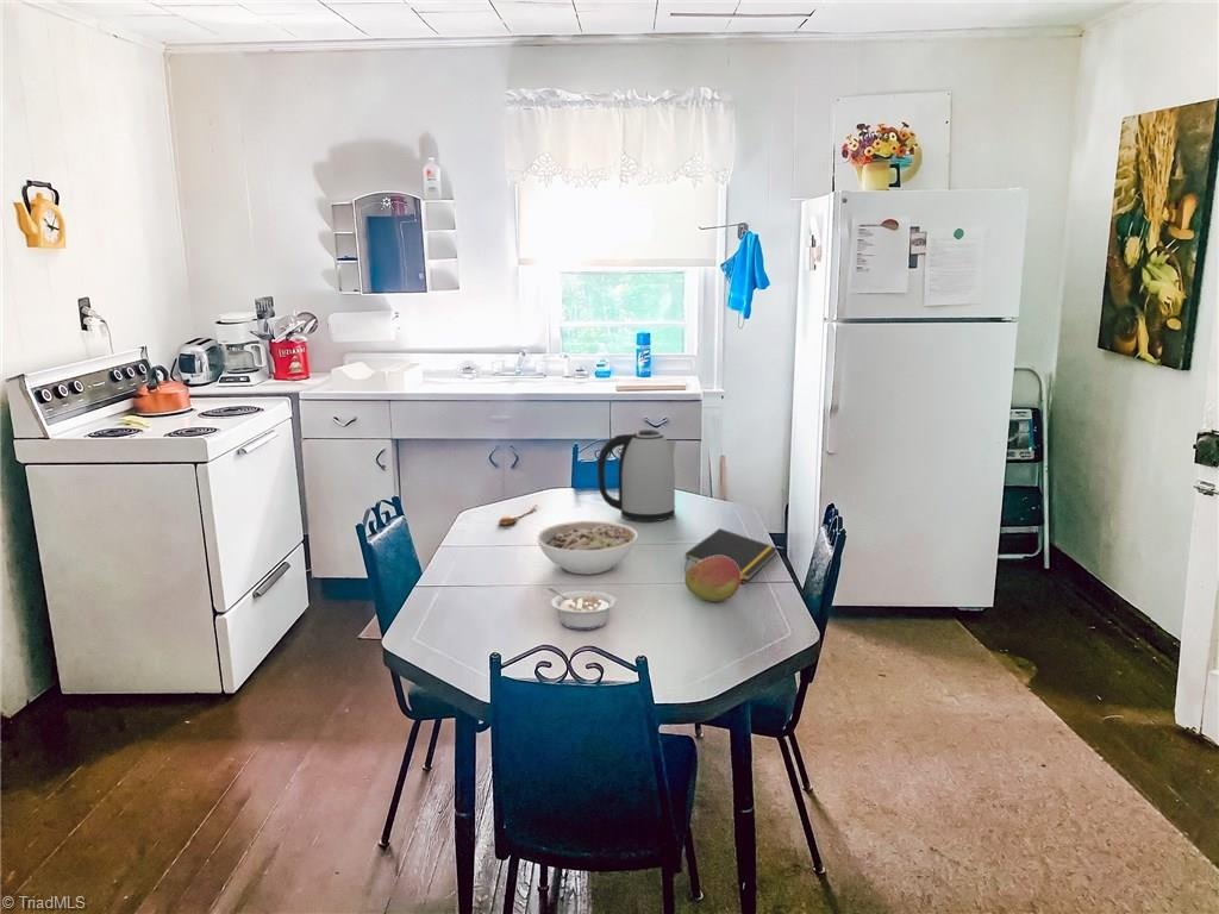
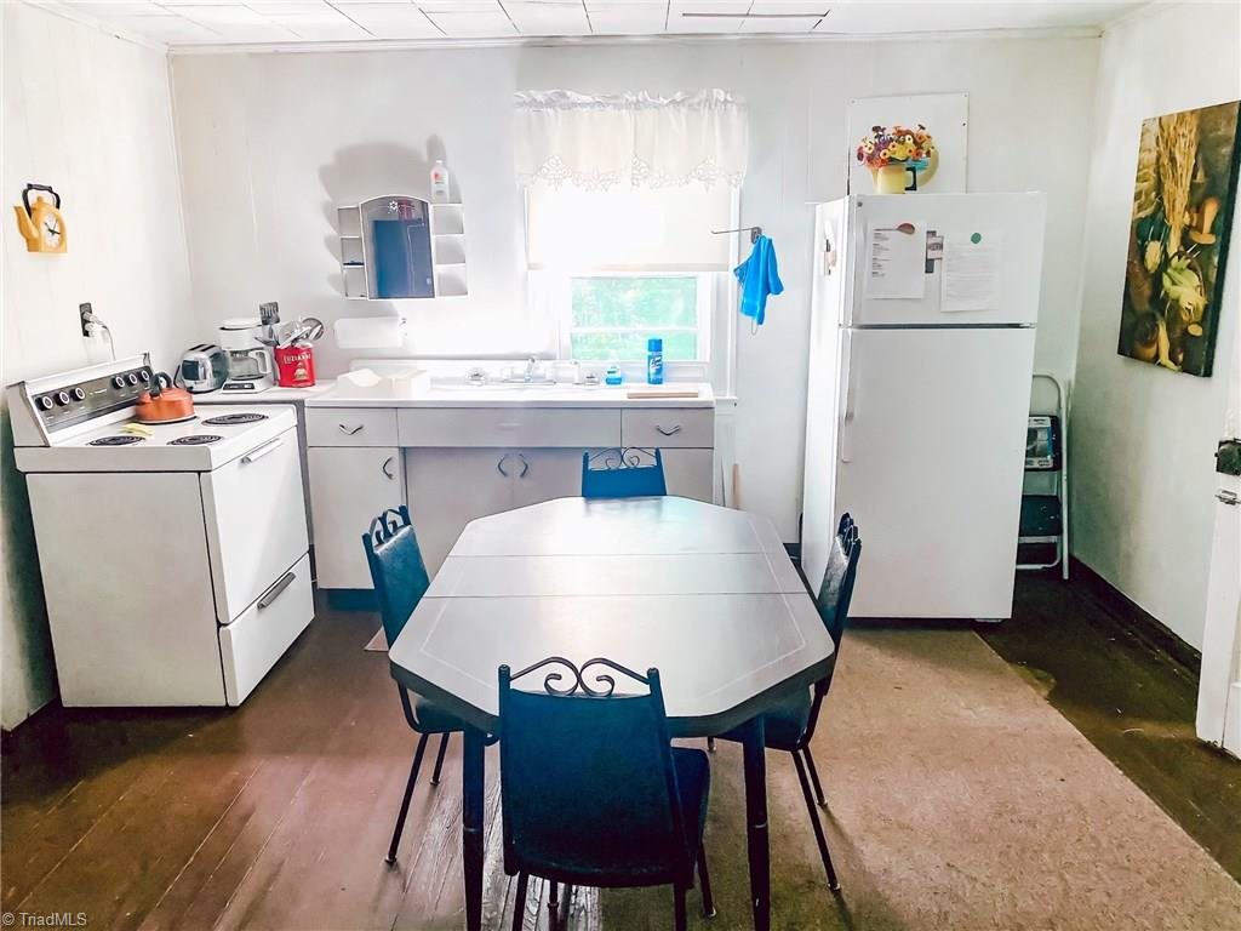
- notepad [683,527,780,582]
- spoon [498,503,539,526]
- legume [546,586,618,631]
- kettle [596,428,677,522]
- fruit [683,556,746,602]
- bowl [535,520,639,575]
